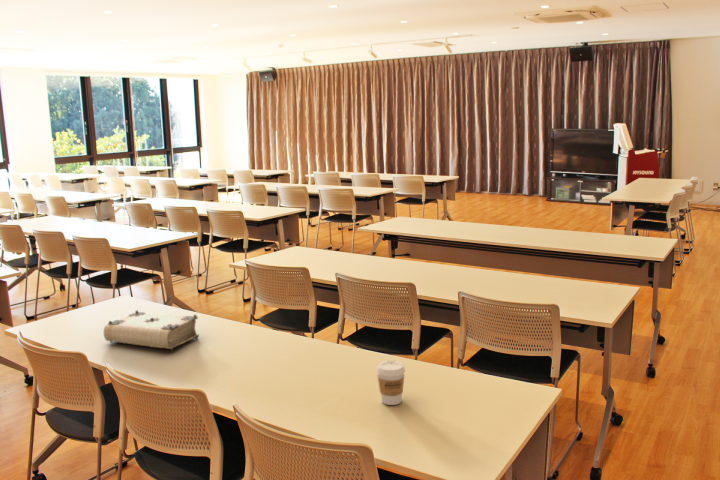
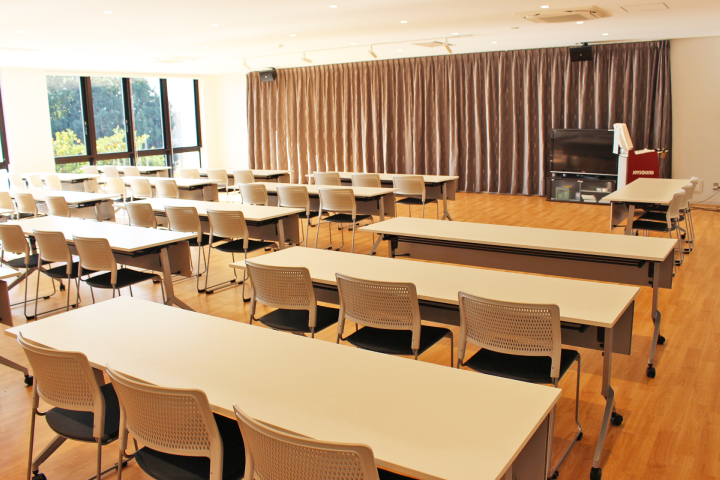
- coffee cup [376,360,406,406]
- bible [102,309,200,352]
